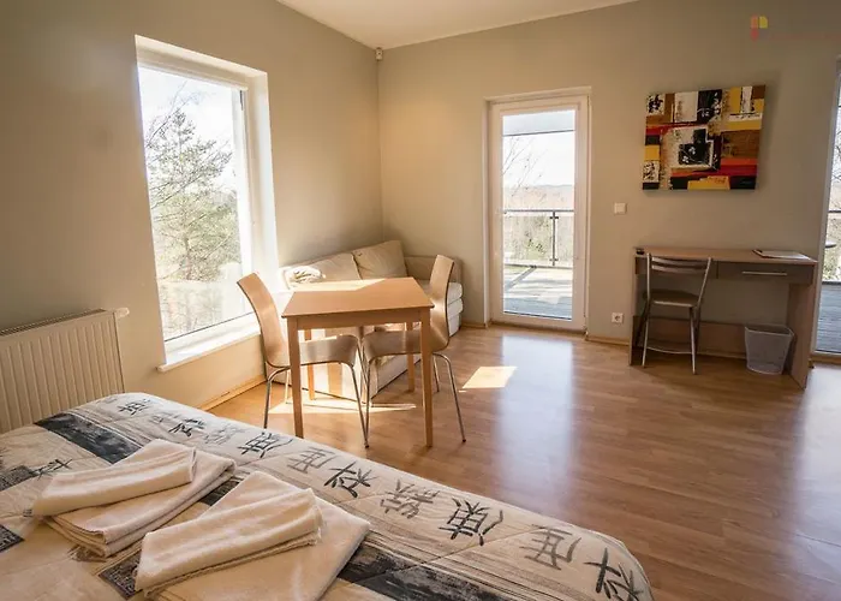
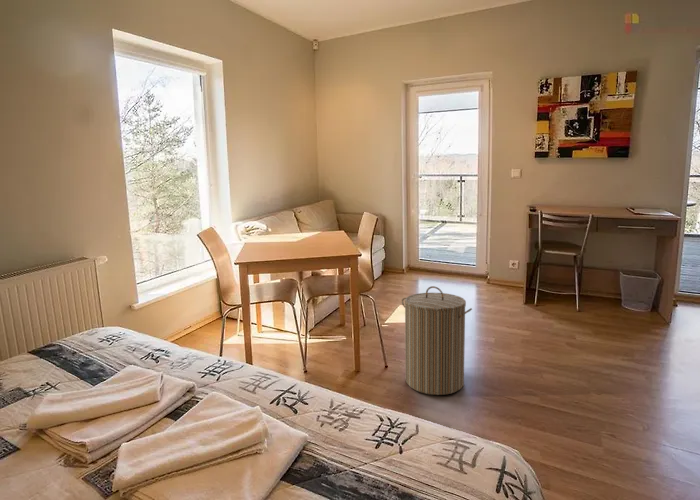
+ laundry hamper [401,285,473,396]
